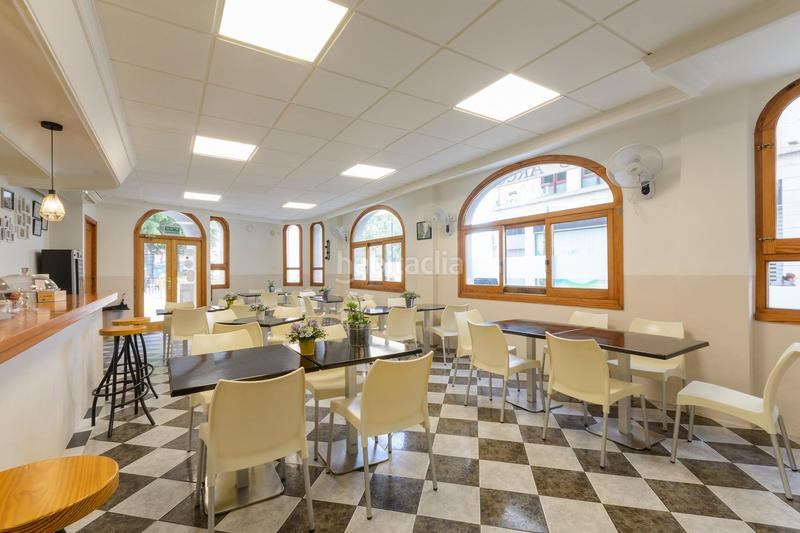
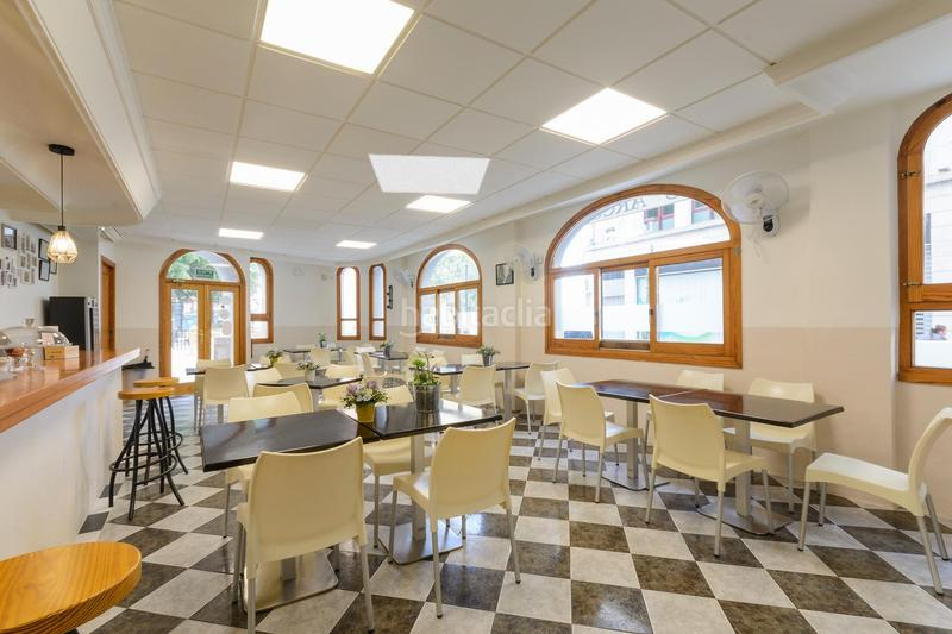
+ light panel [368,153,491,195]
